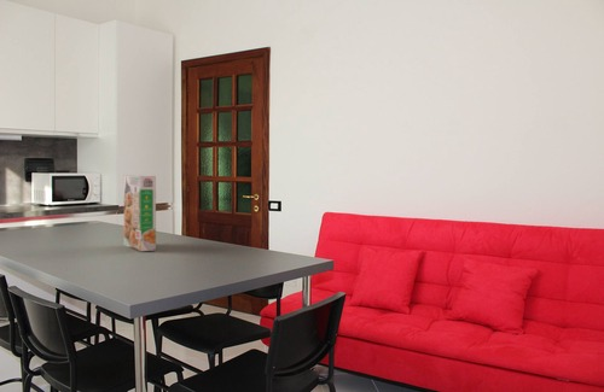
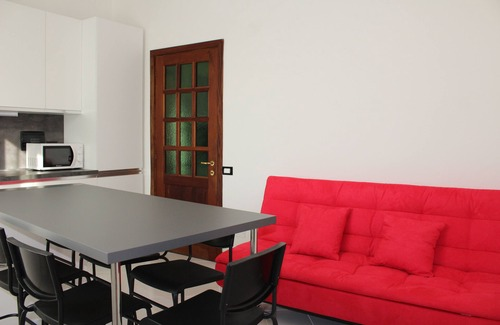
- cereal box [123,175,157,252]
